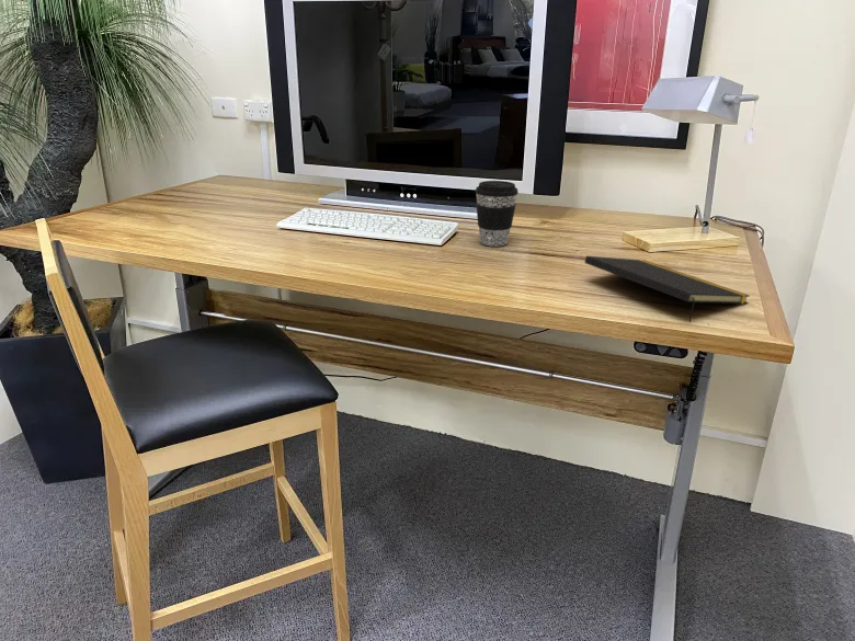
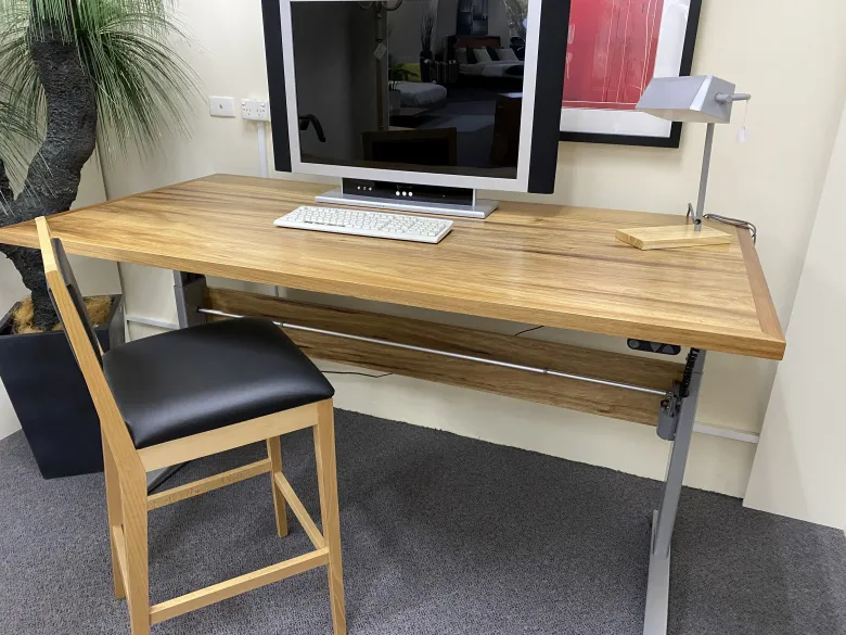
- coffee cup [475,180,520,248]
- notepad [583,255,751,323]
